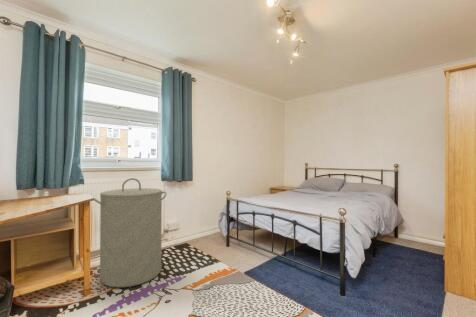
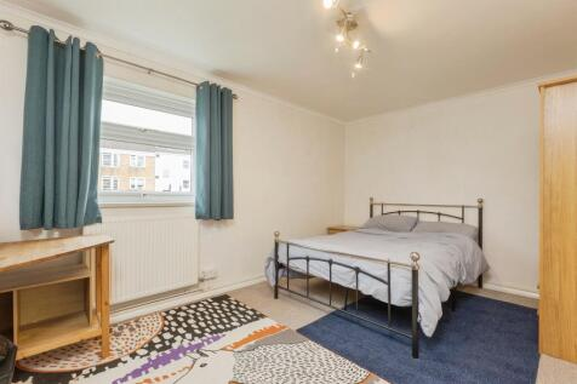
- laundry hamper [93,177,168,289]
